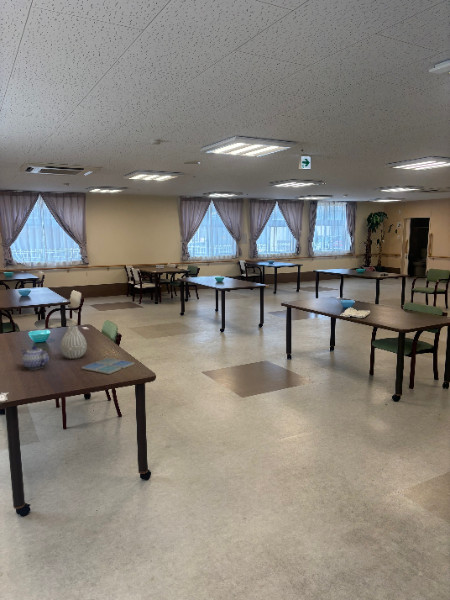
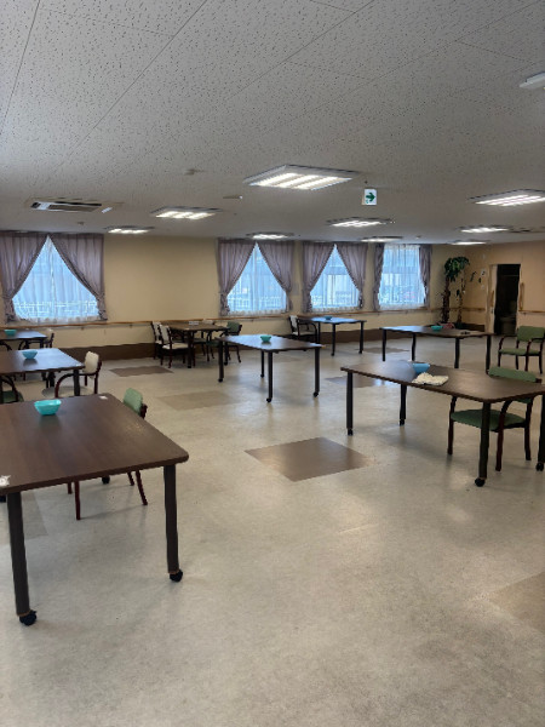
- vase [60,325,88,360]
- drink coaster [81,357,135,375]
- teapot [20,345,50,371]
